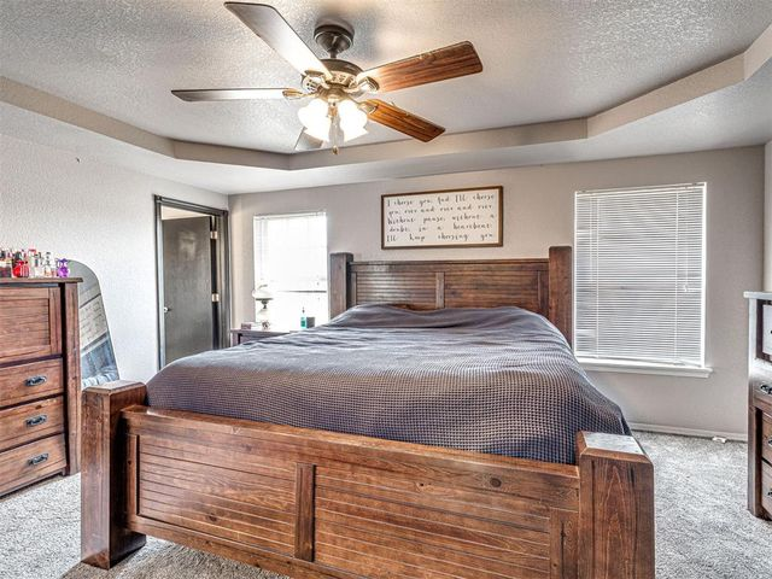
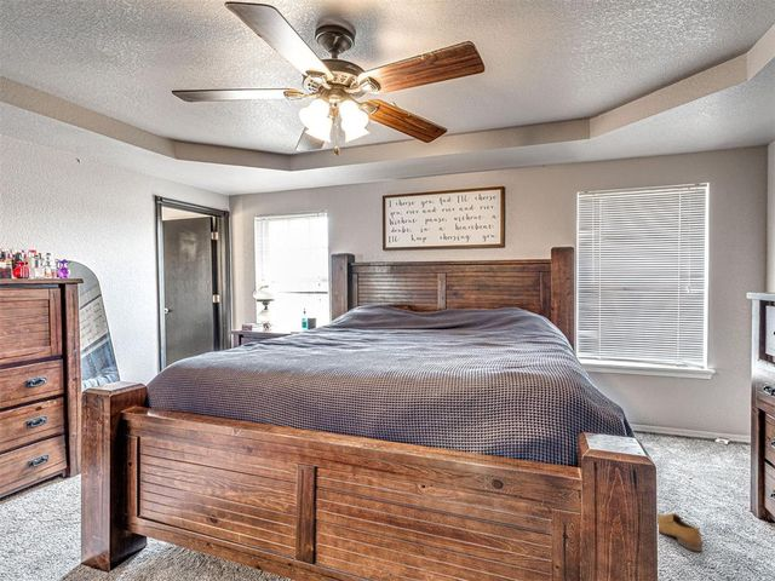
+ shoe [656,512,704,552]
